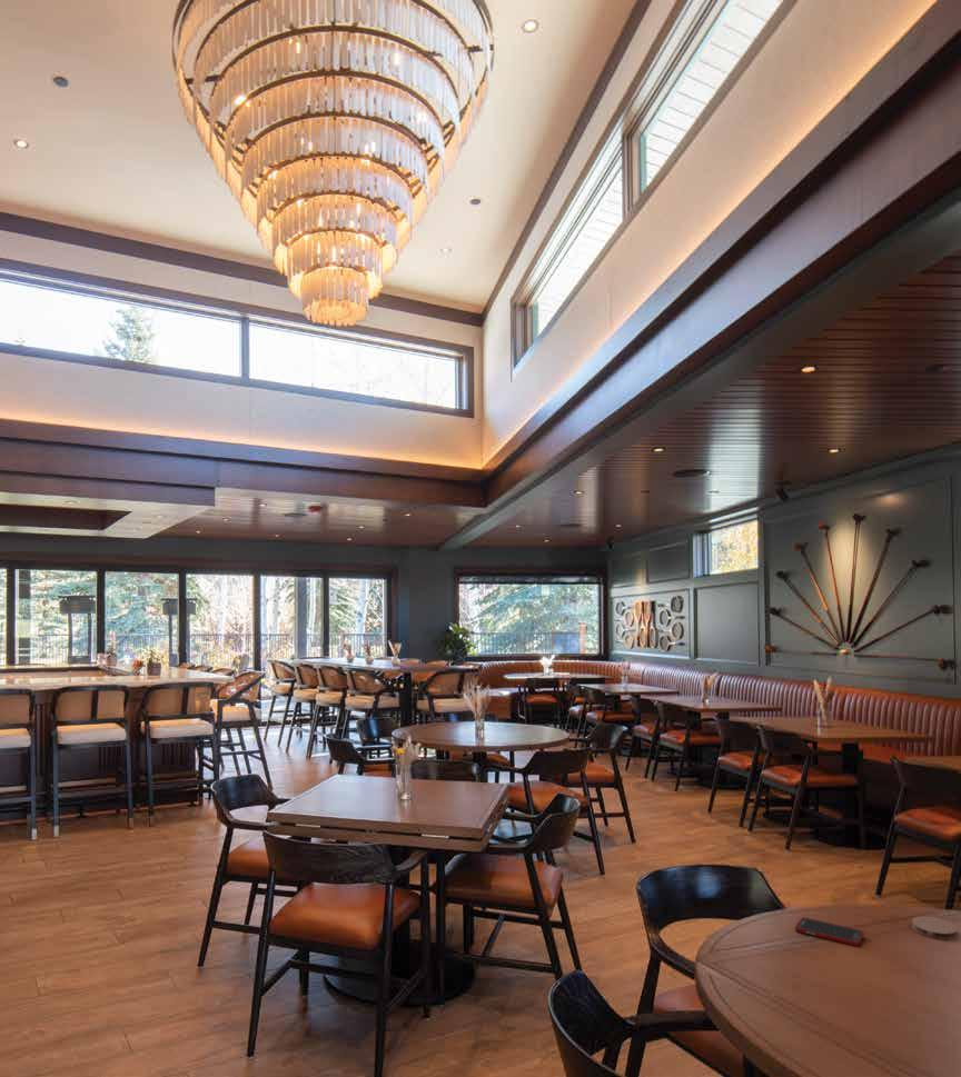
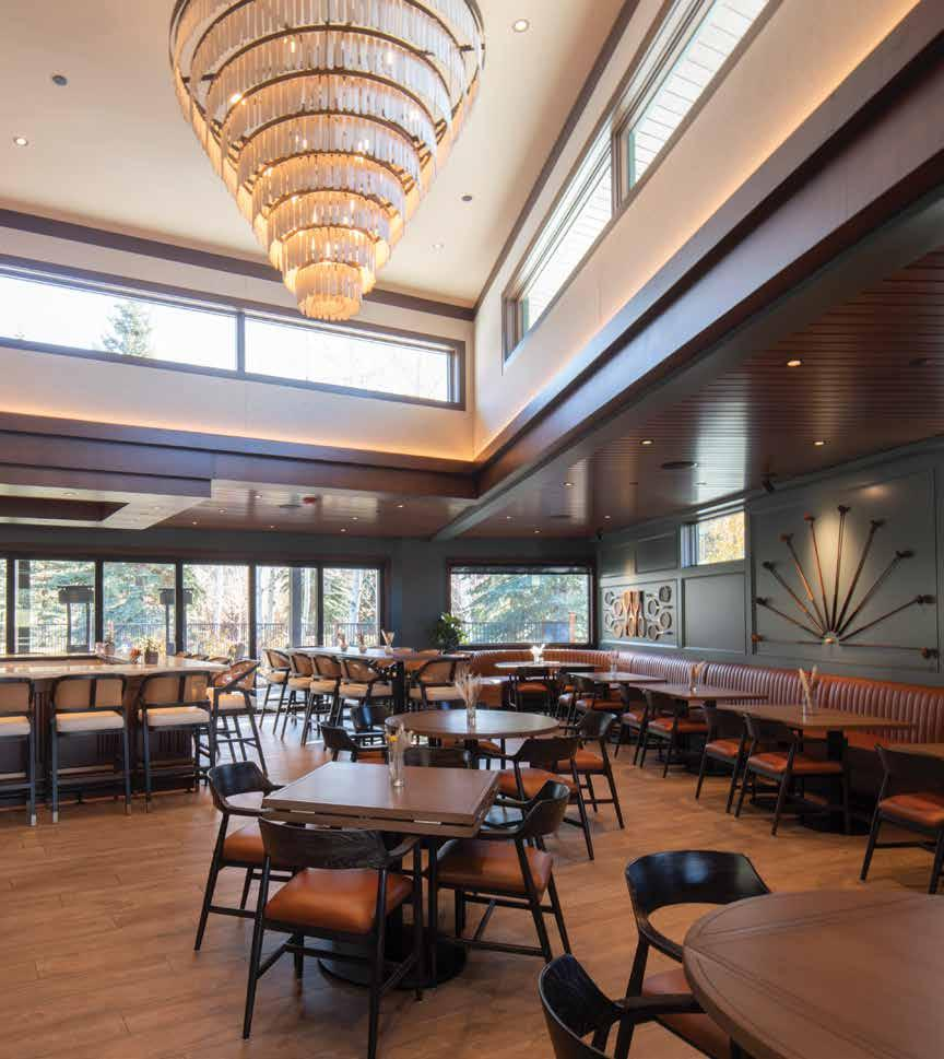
- coaster [911,916,959,940]
- cell phone [794,916,865,947]
